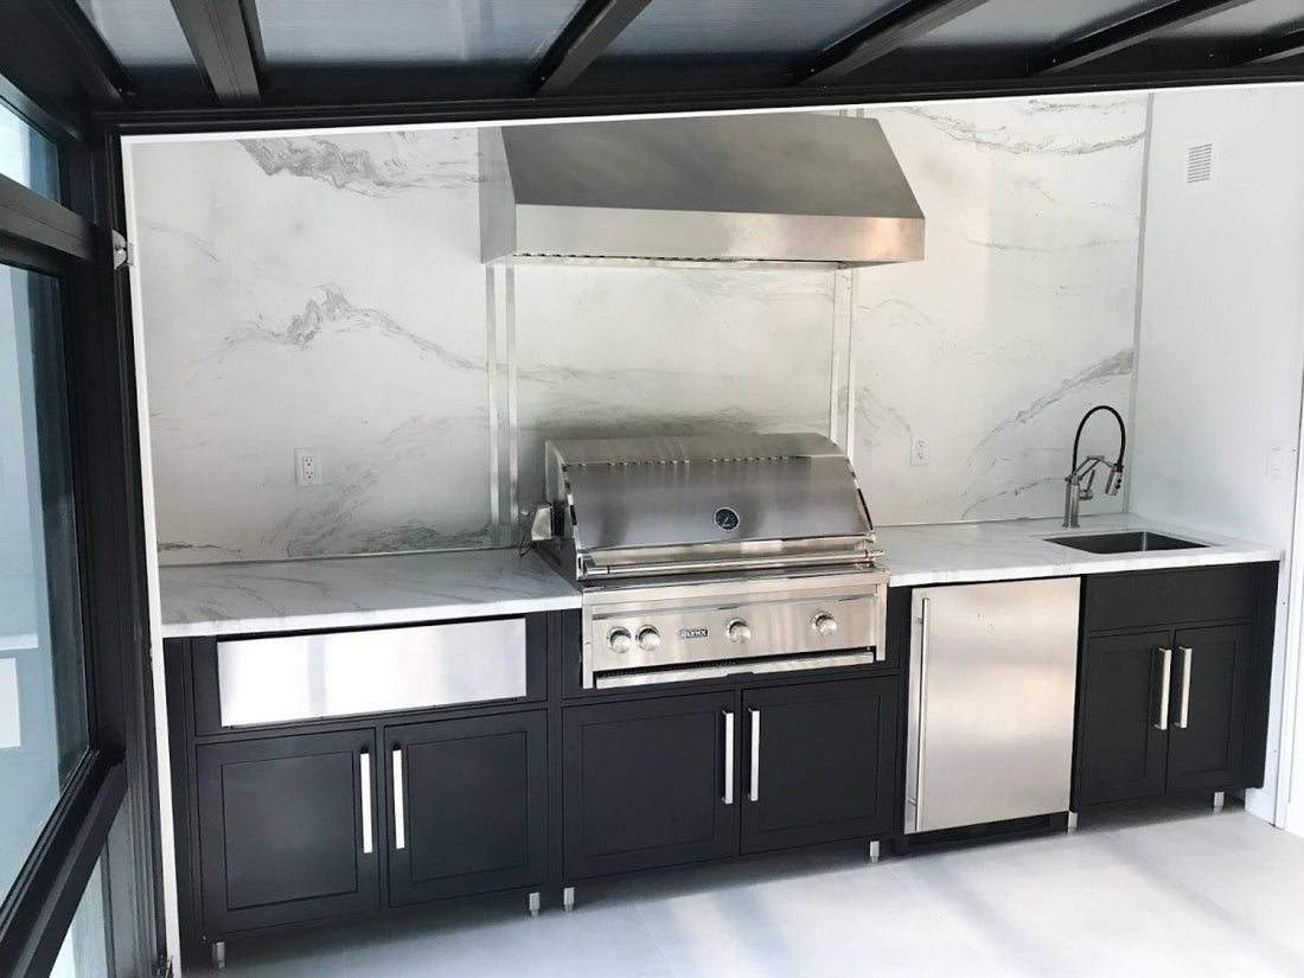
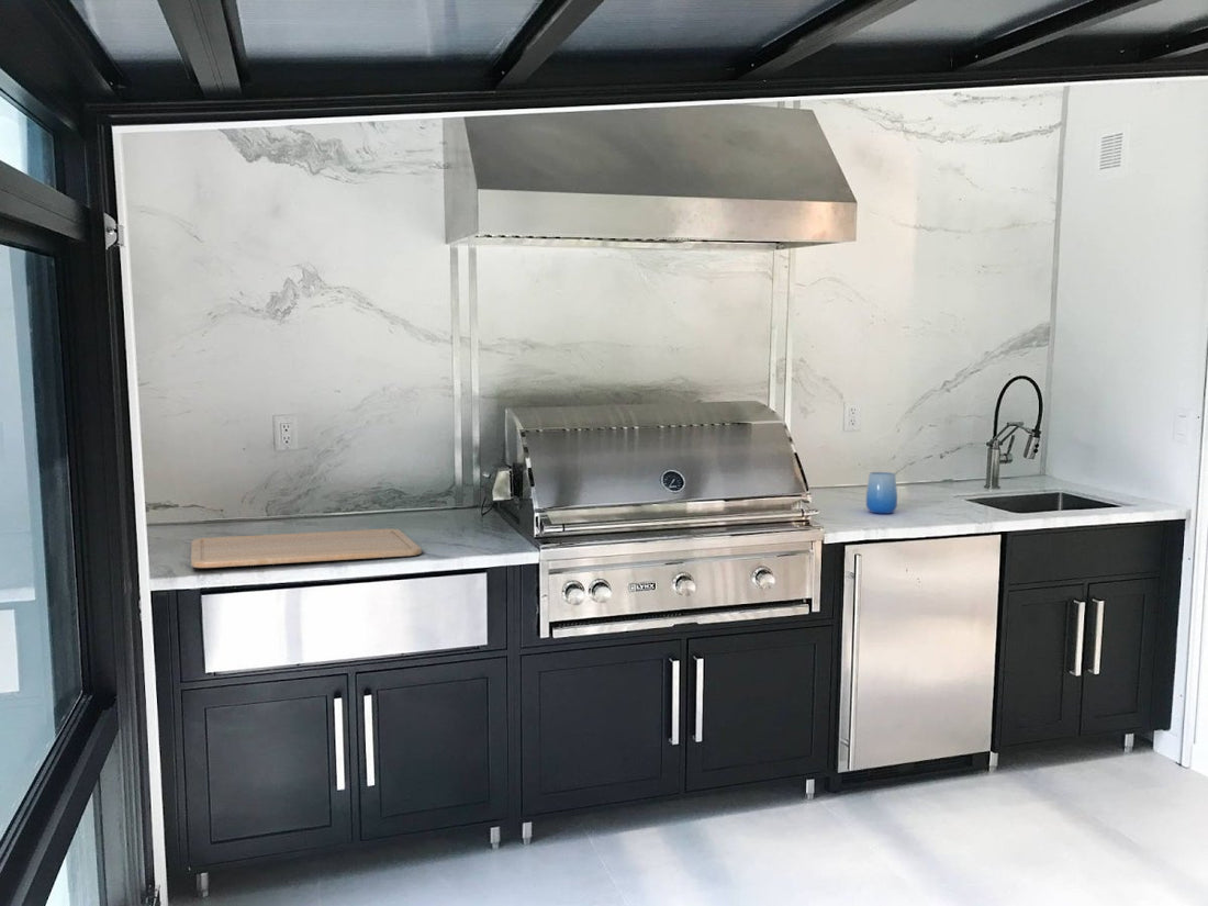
+ cup [865,471,898,515]
+ chopping board [190,528,423,569]
